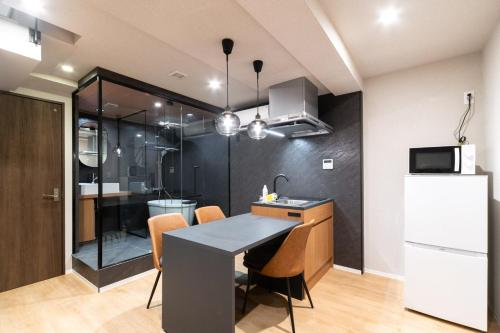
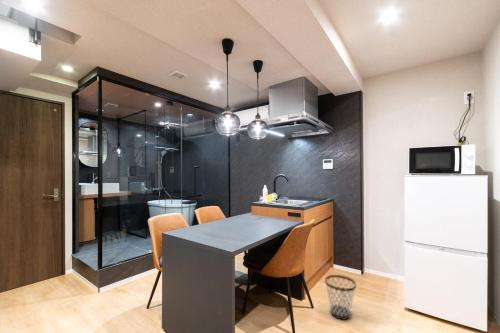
+ wastebasket [324,274,357,321]
